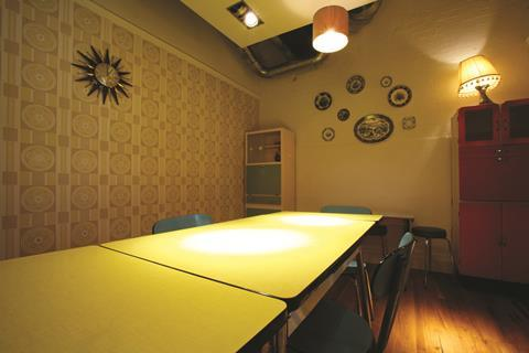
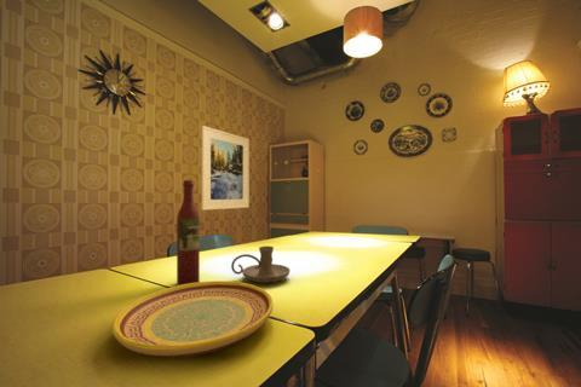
+ plate [111,279,275,359]
+ wine bottle [176,179,201,285]
+ candle holder [230,246,292,283]
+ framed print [200,125,251,212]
